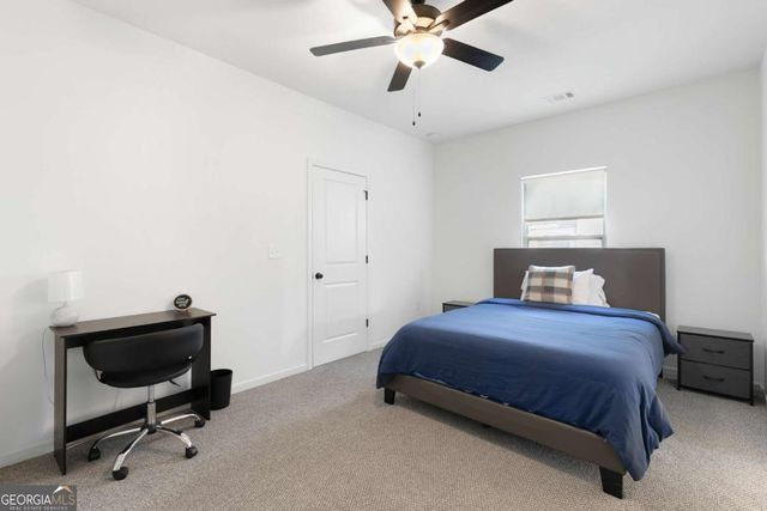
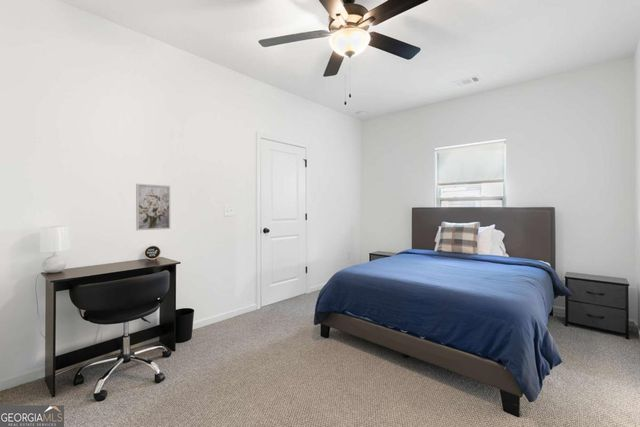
+ wall art [135,183,171,231]
